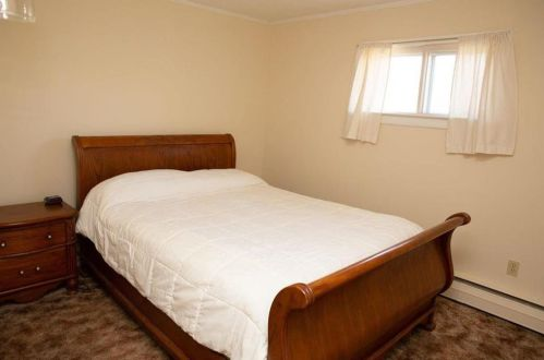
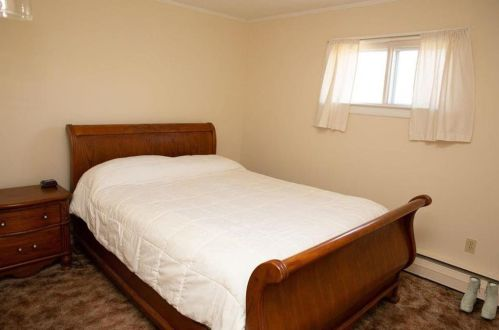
+ boots [460,275,499,320]
